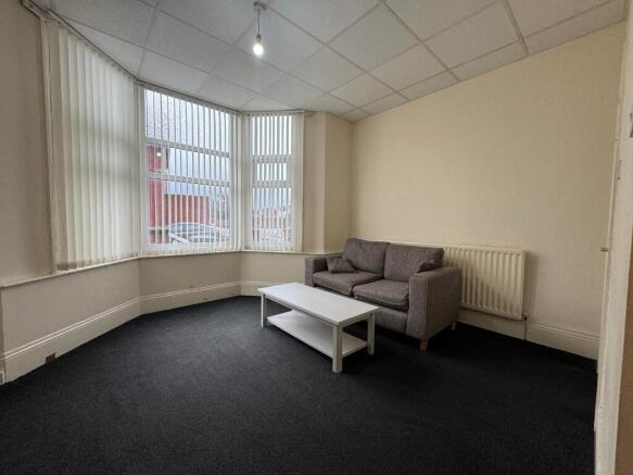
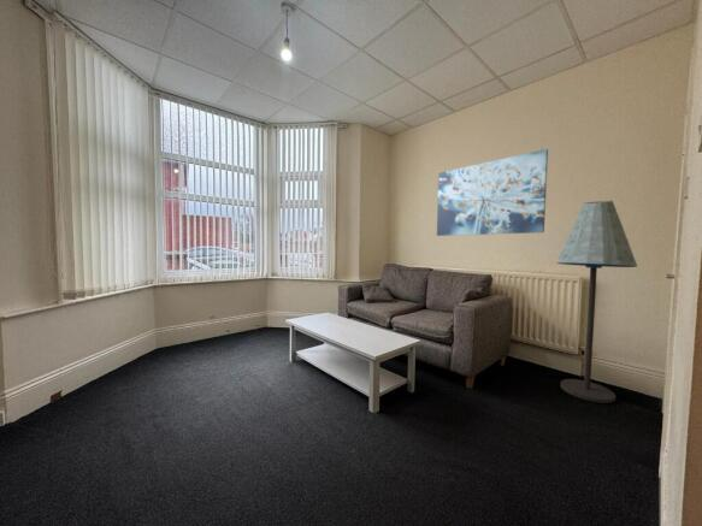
+ wall art [436,148,549,237]
+ floor lamp [555,200,638,404]
